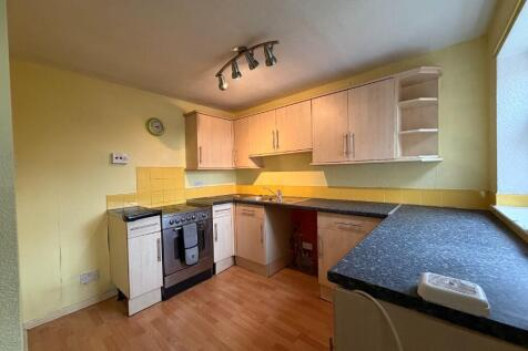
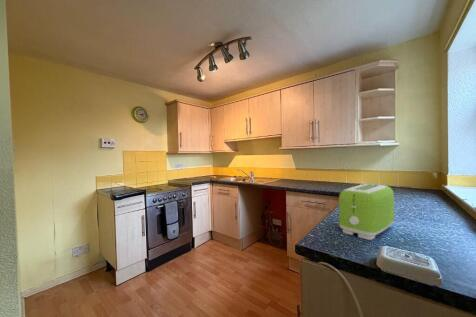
+ toaster [338,183,395,241]
